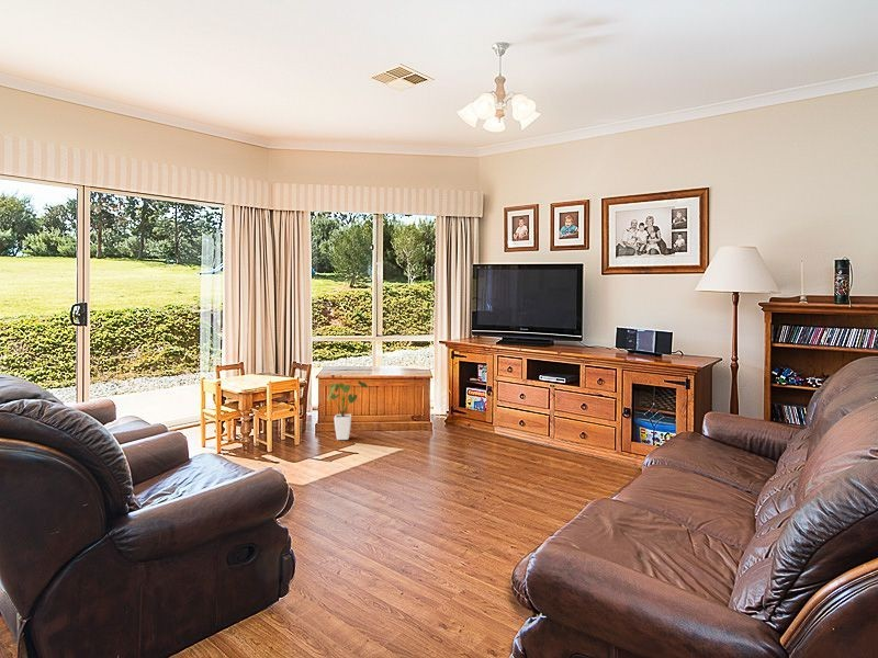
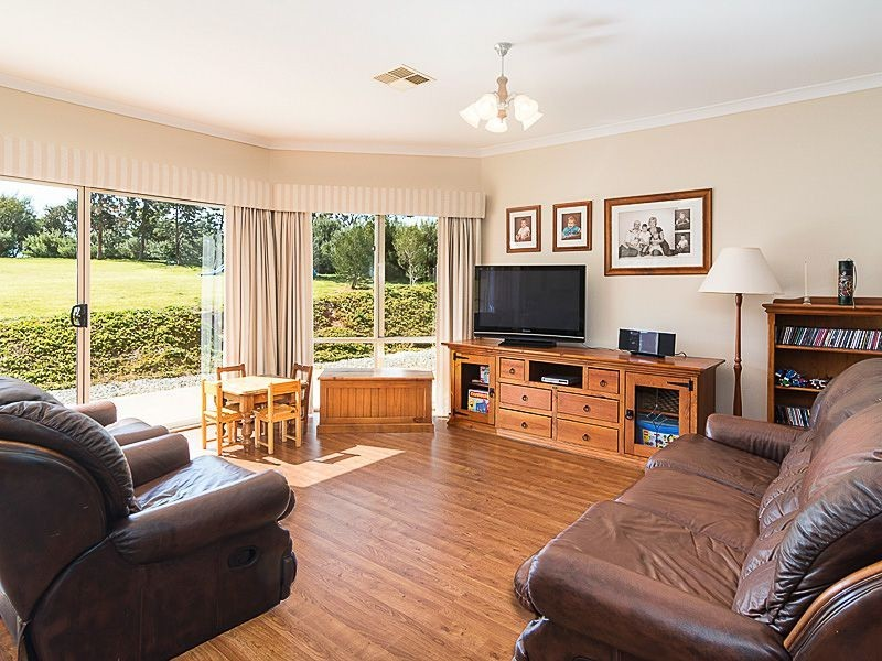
- house plant [326,379,369,441]
